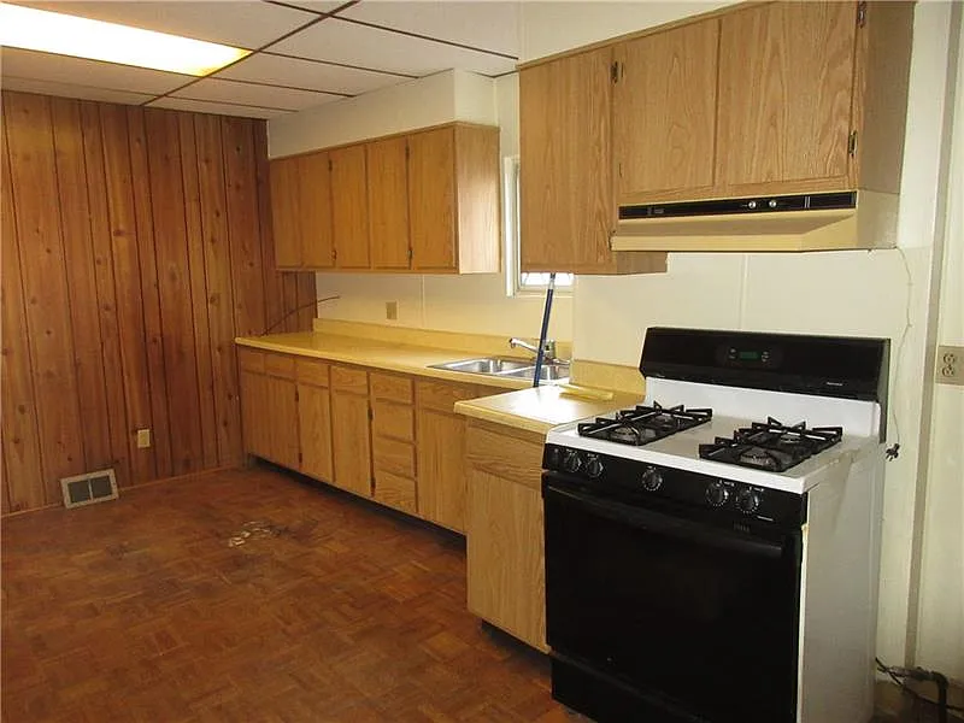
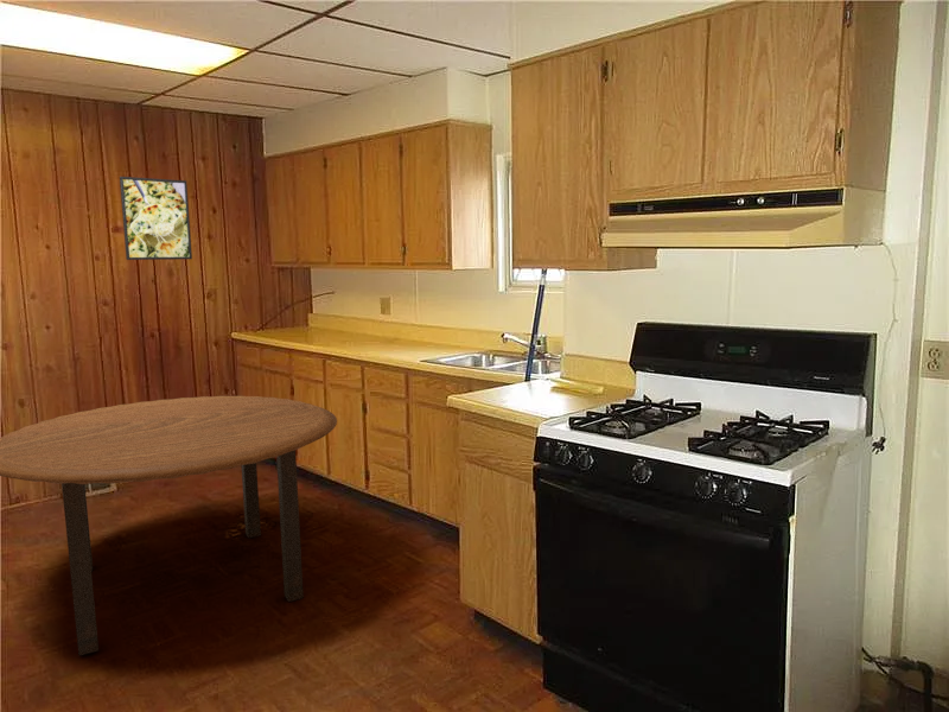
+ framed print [119,176,193,261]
+ dining table [0,395,338,656]
